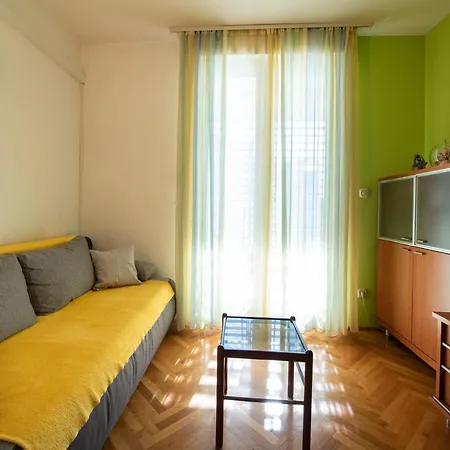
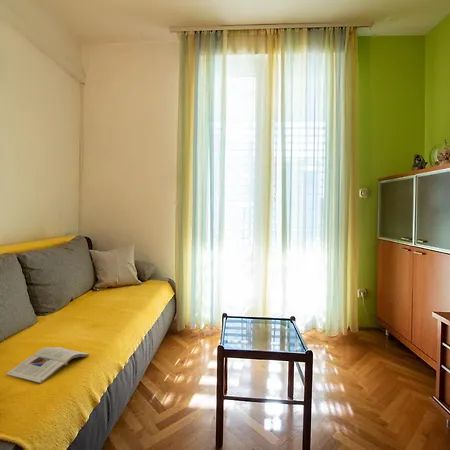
+ magazine [5,346,90,384]
